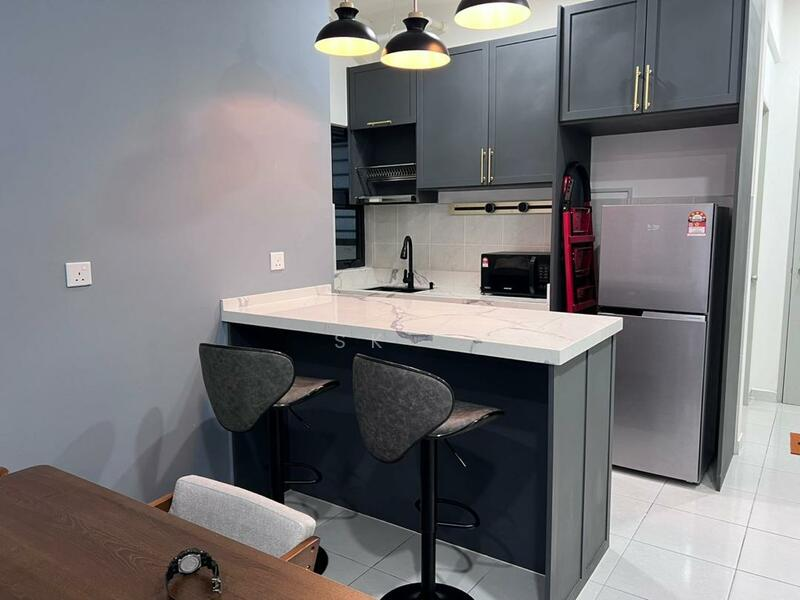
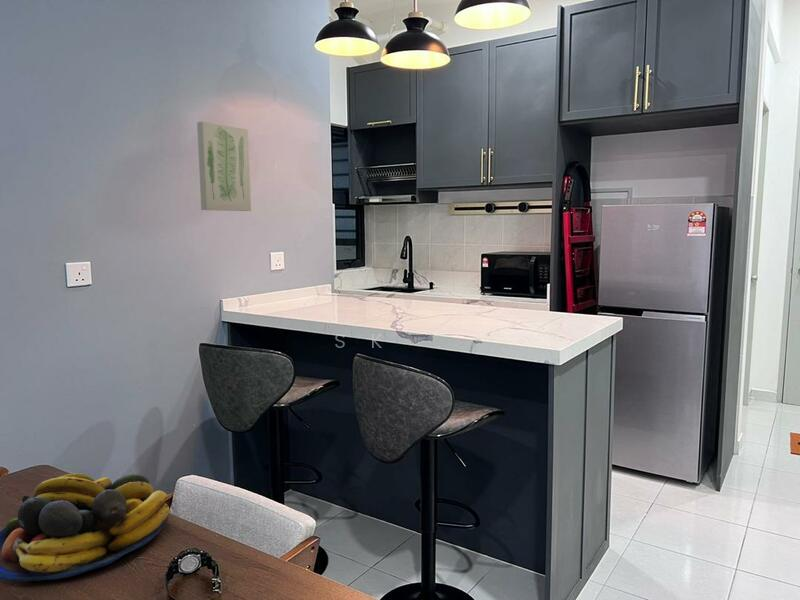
+ fruit bowl [0,472,170,583]
+ wall art [196,120,252,212]
